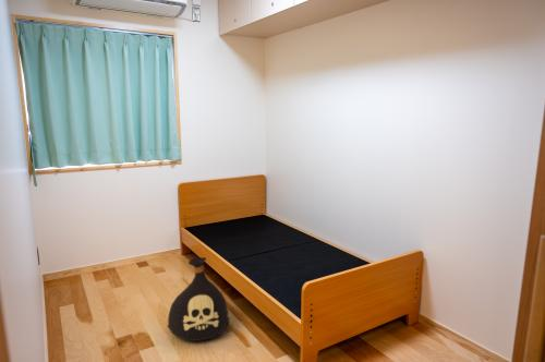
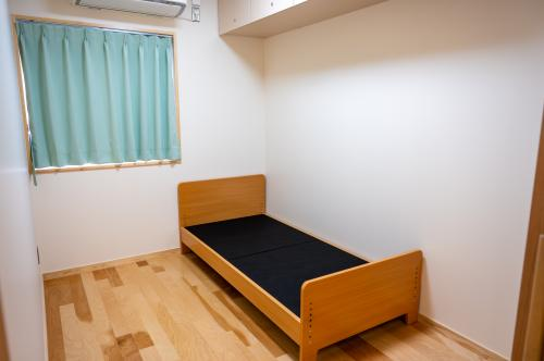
- bag [167,256,231,342]
